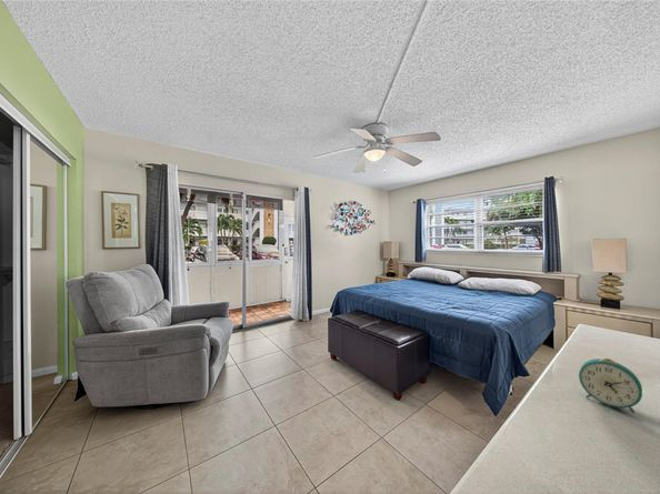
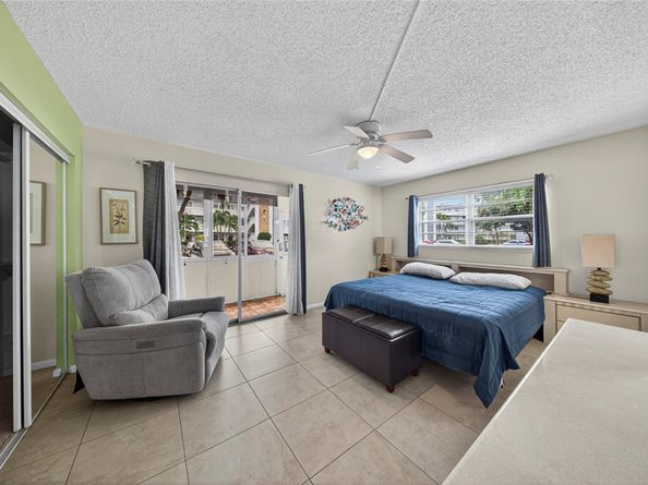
- alarm clock [578,357,643,414]
